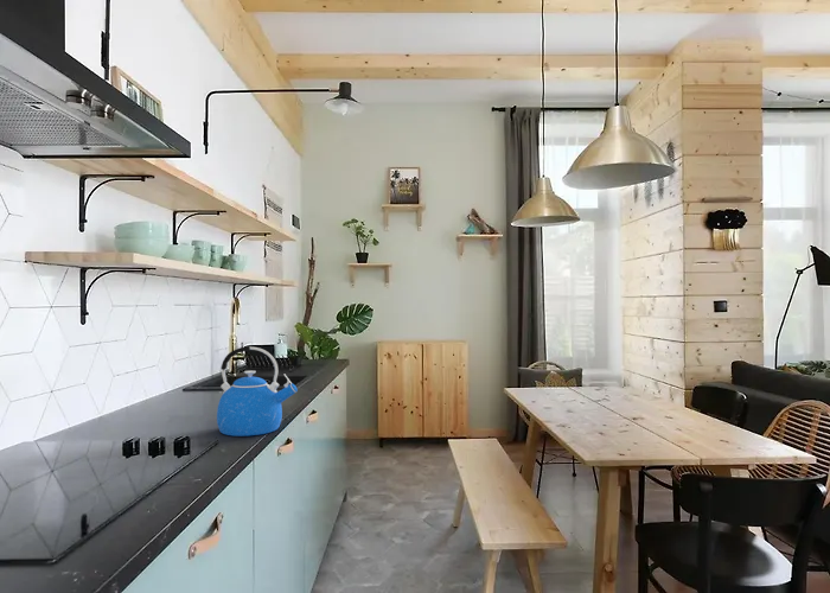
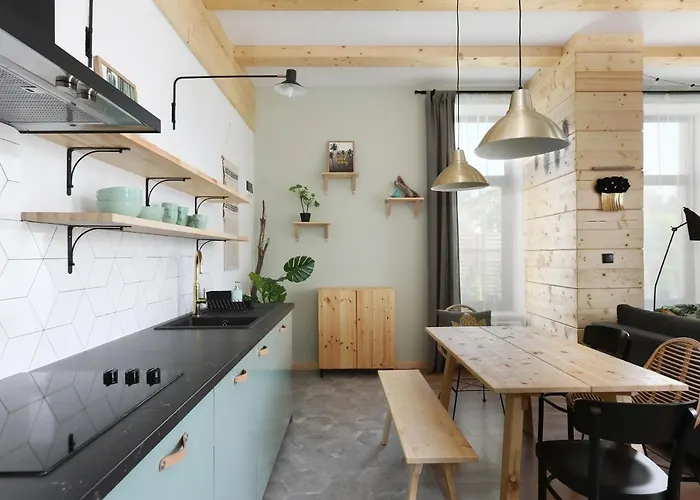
- kettle [216,345,299,438]
